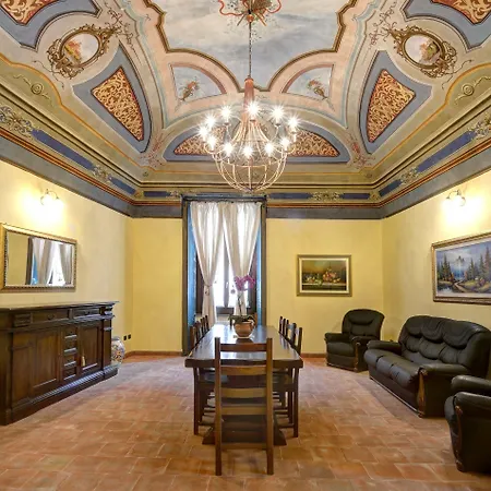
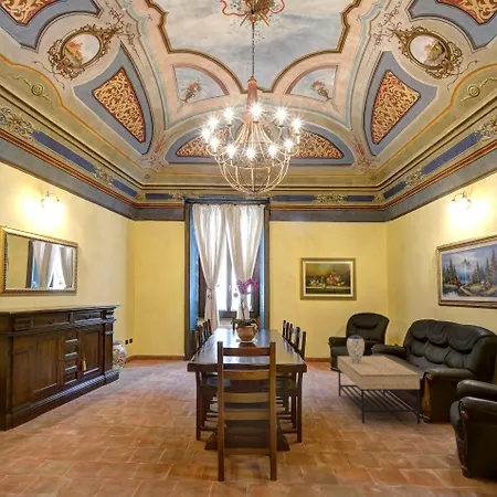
+ coffee table [337,356,421,424]
+ decorative urn [346,332,366,363]
